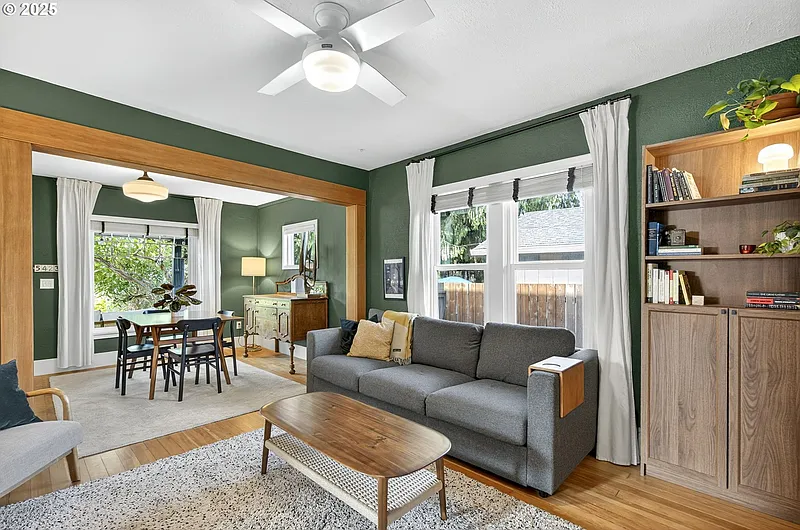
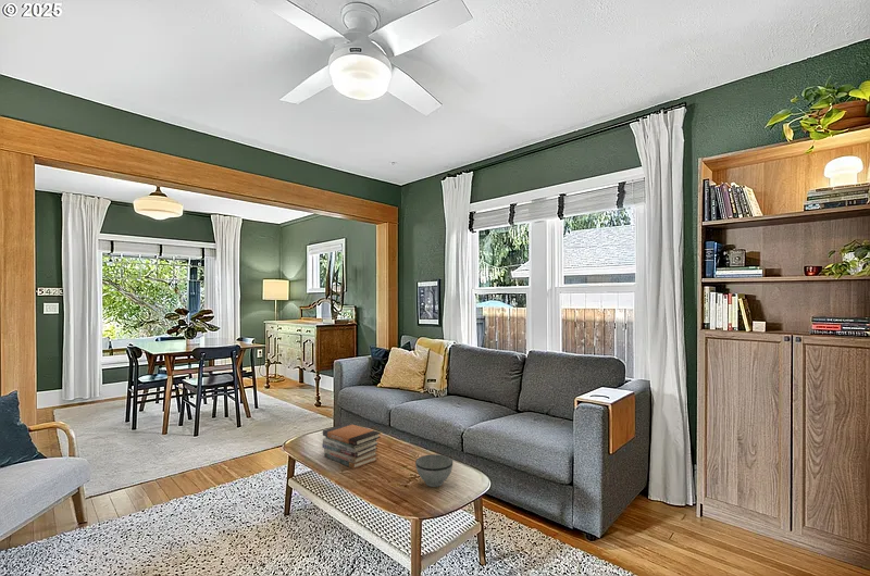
+ book stack [321,422,382,469]
+ bowl [414,453,453,488]
